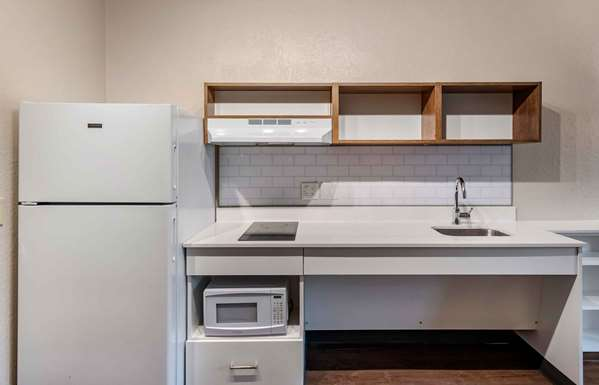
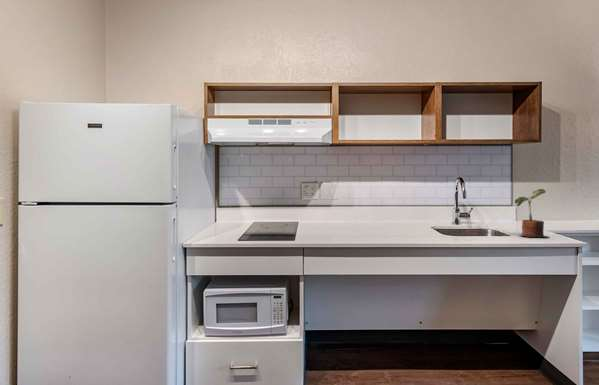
+ potted plant [514,188,549,238]
